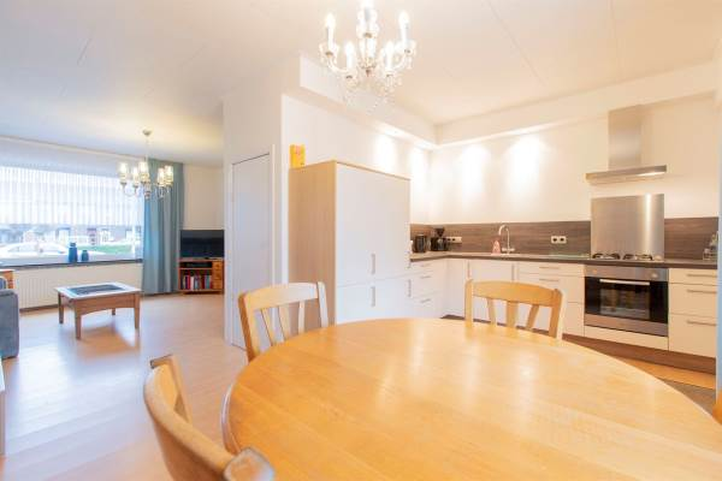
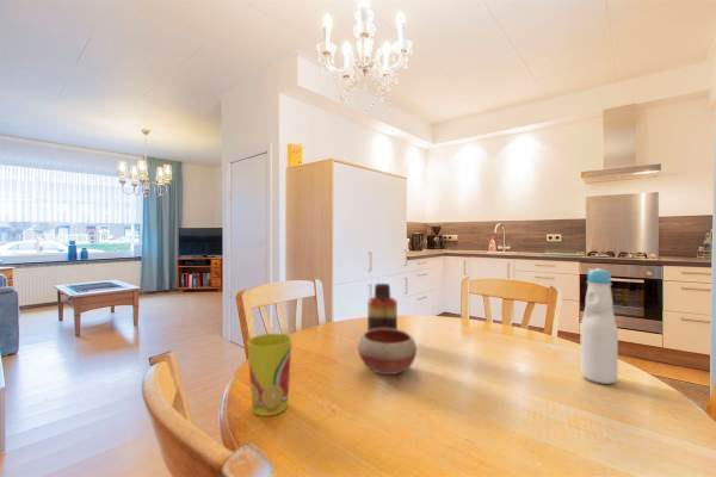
+ vase [366,283,399,332]
+ bowl [357,328,418,376]
+ cup [246,333,294,417]
+ bottle [579,267,619,385]
